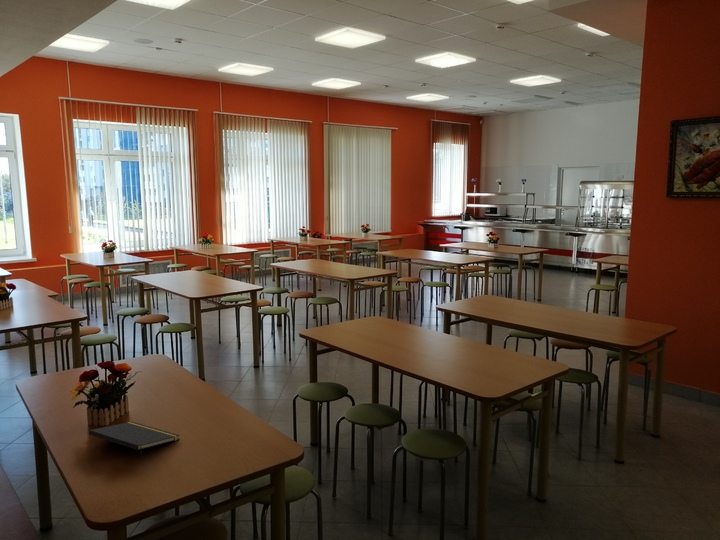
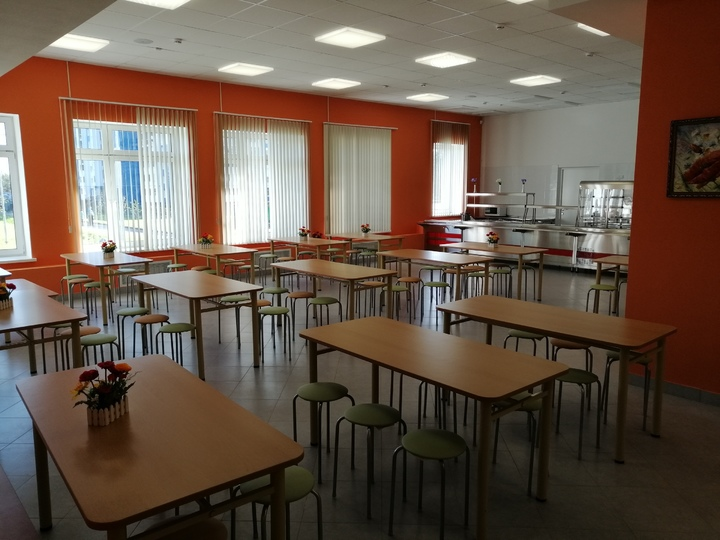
- notepad [88,421,181,461]
